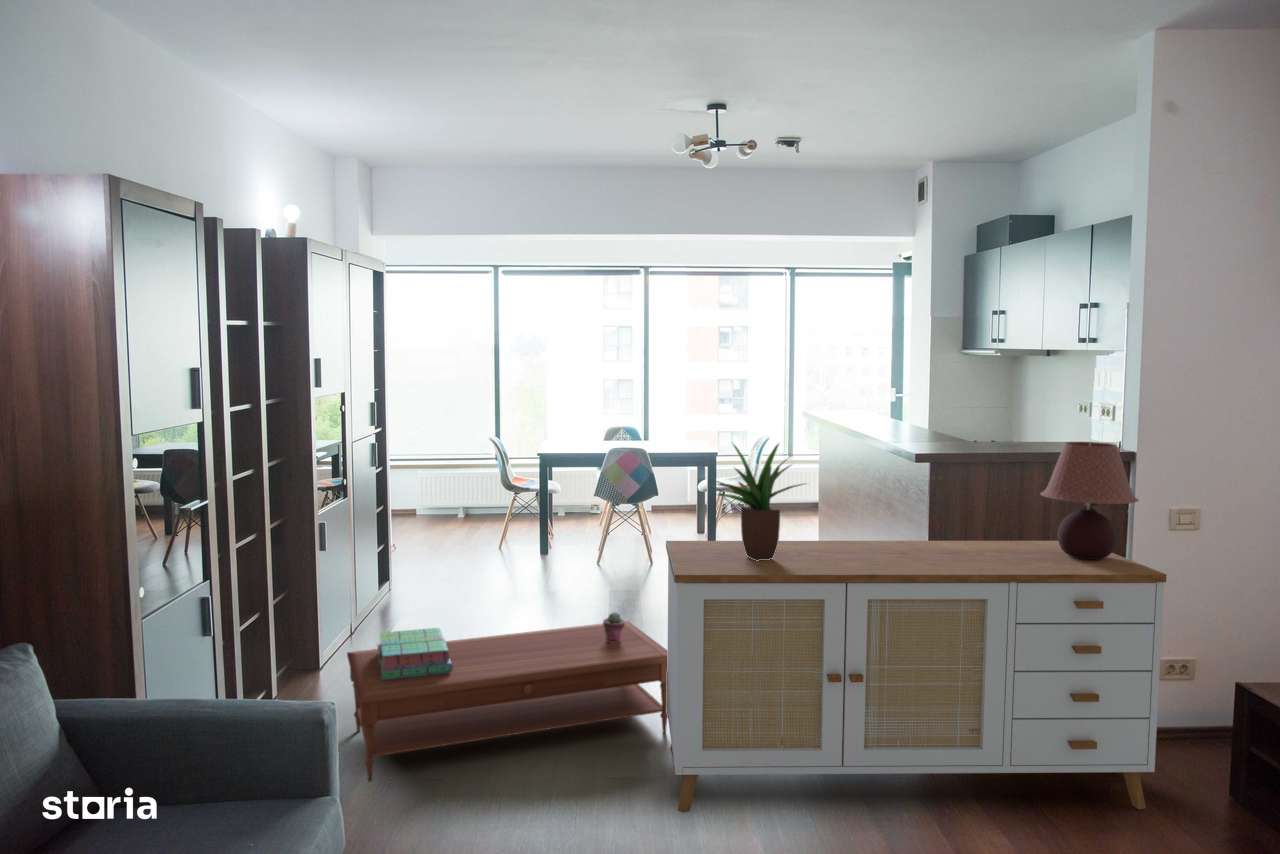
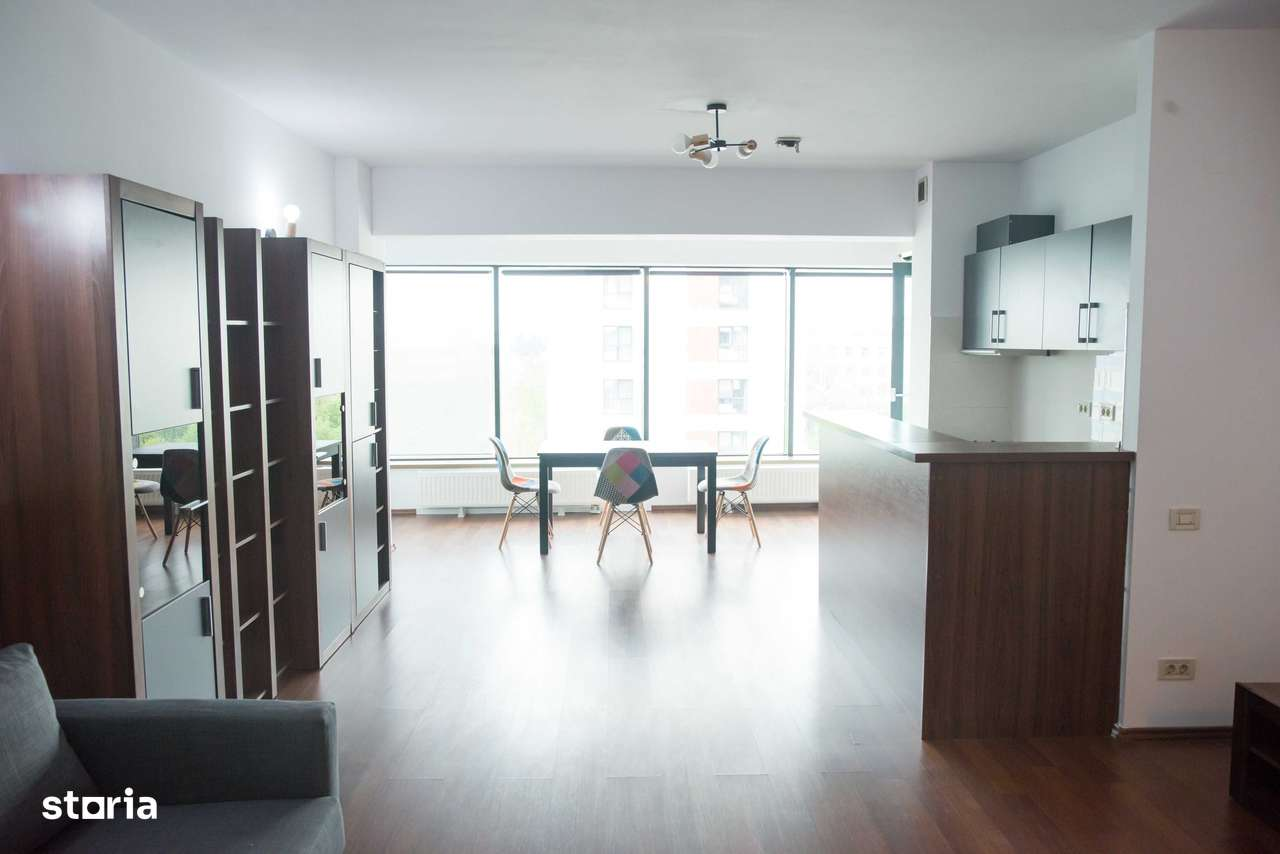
- sideboard [665,540,1168,814]
- potted succulent [602,611,625,643]
- stack of books [376,627,453,680]
- table lamp [1039,441,1140,559]
- coffee table [346,620,668,783]
- potted plant [711,441,809,561]
